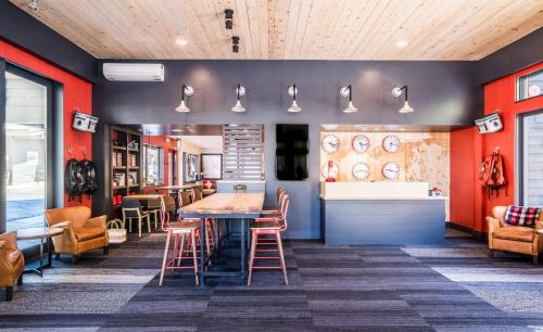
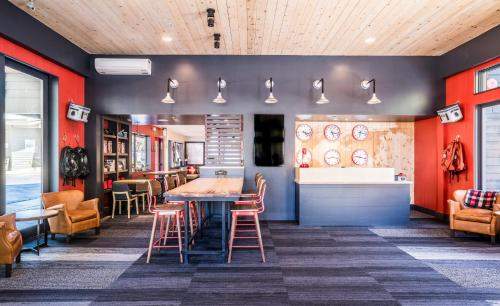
- basket [105,218,127,244]
